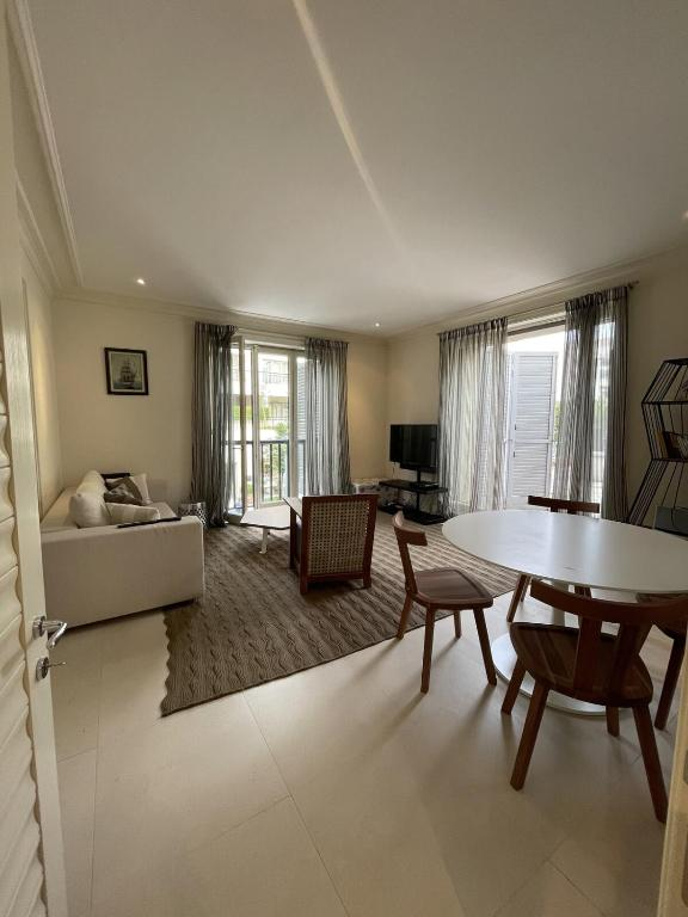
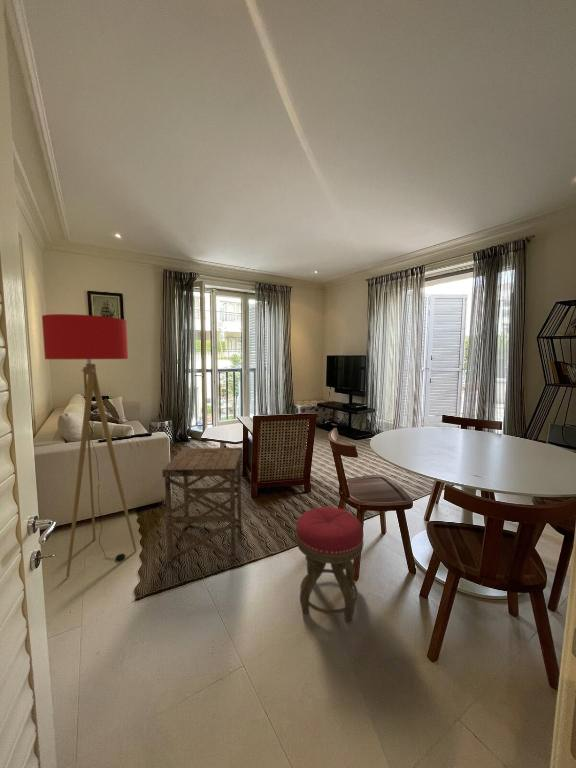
+ side table [161,447,243,563]
+ floor lamp [41,313,138,578]
+ stool [295,506,365,622]
